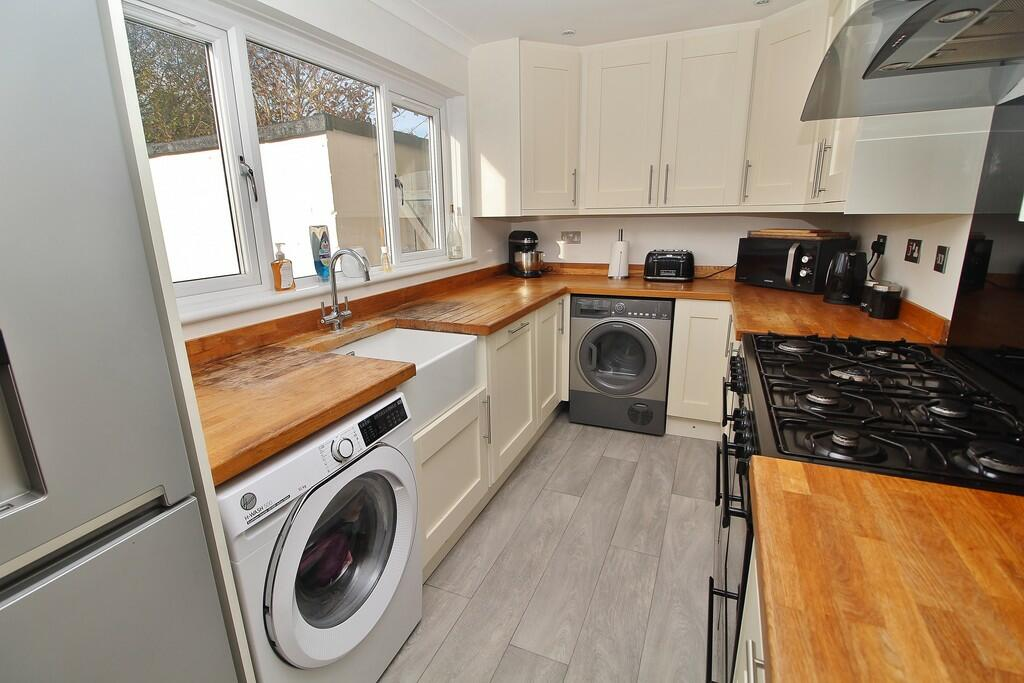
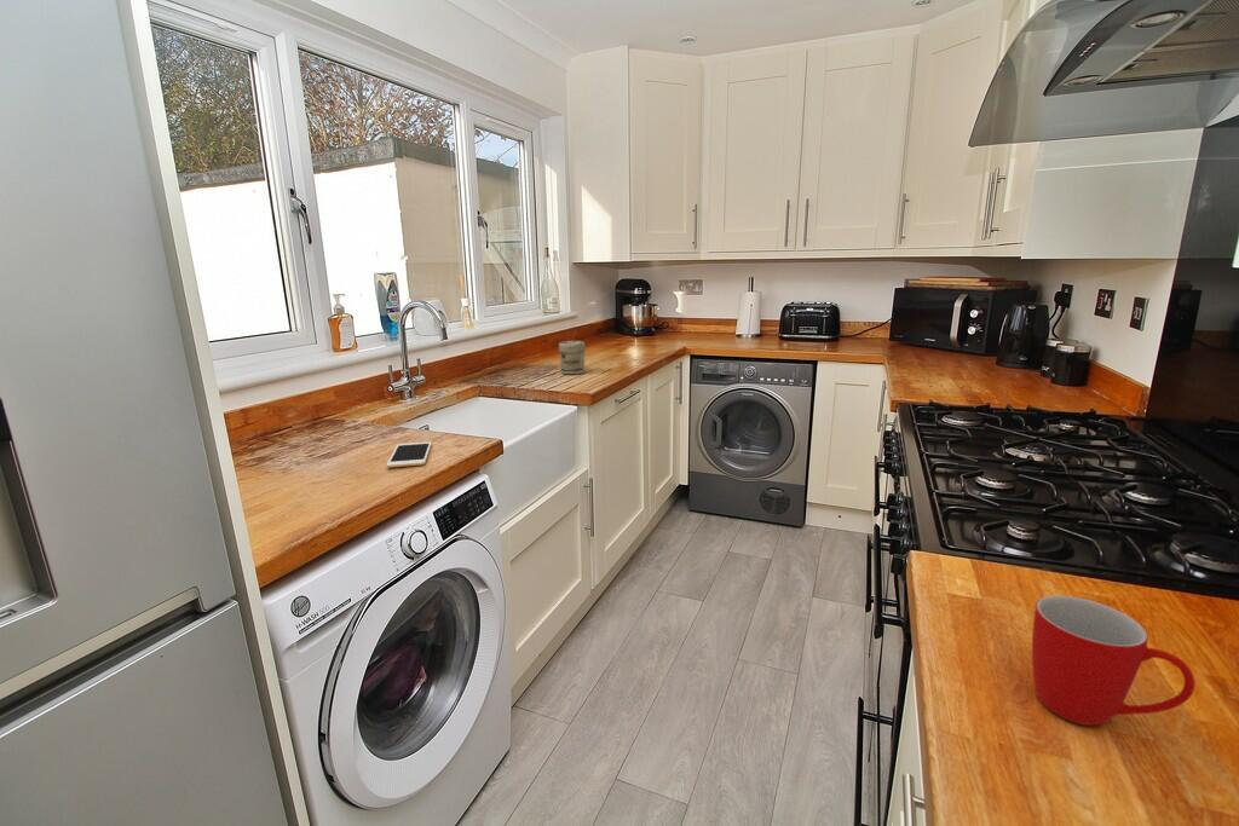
+ cell phone [385,440,433,469]
+ mug [1031,594,1195,727]
+ jar [558,340,587,375]
